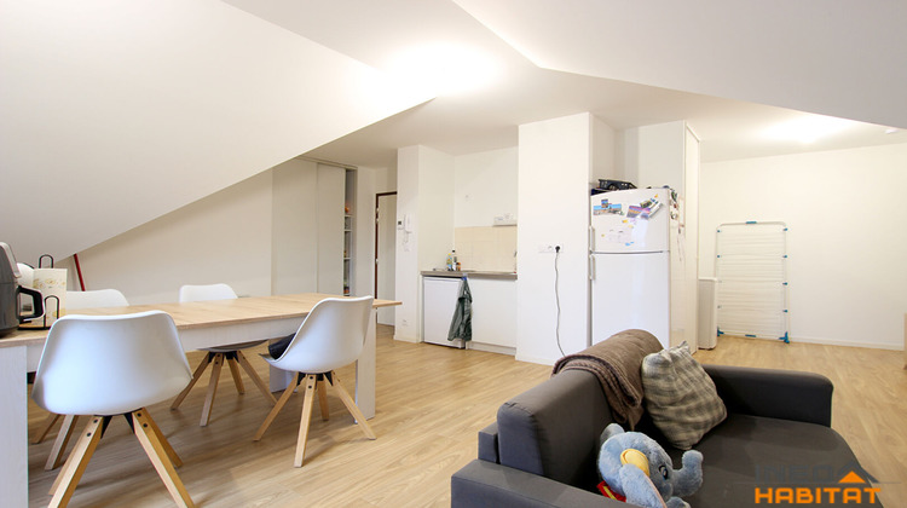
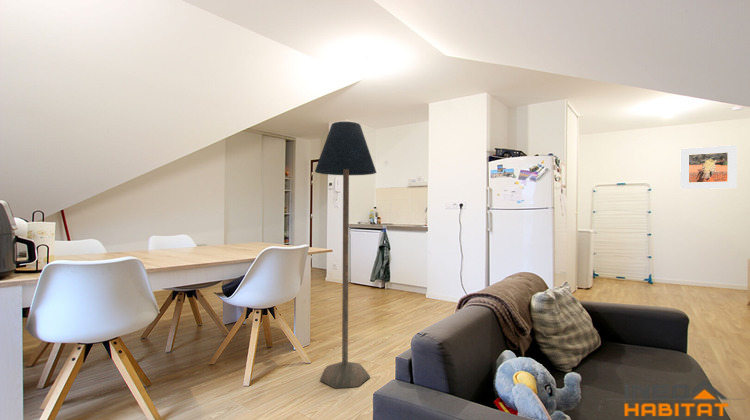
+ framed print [679,144,738,190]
+ floor lamp [314,121,377,389]
